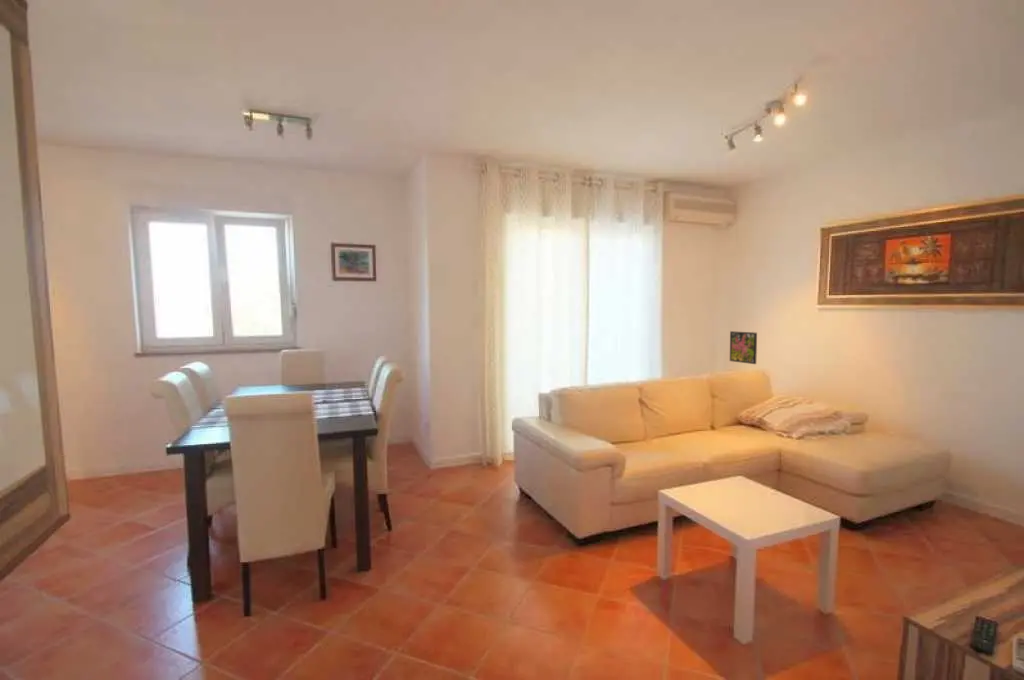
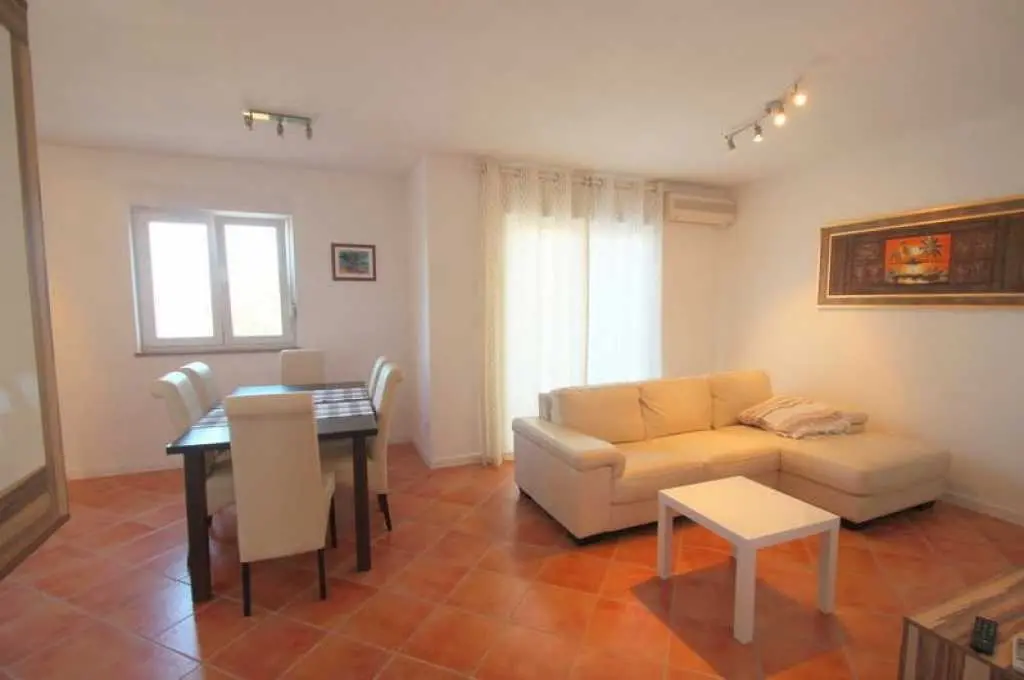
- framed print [729,330,758,365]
